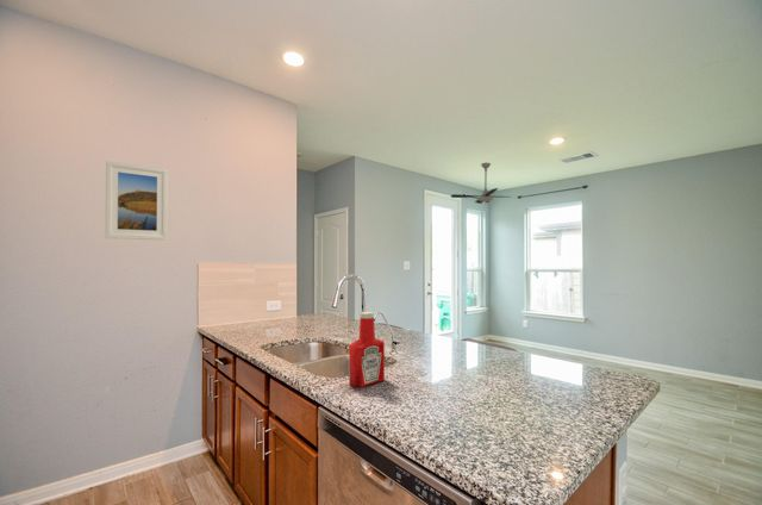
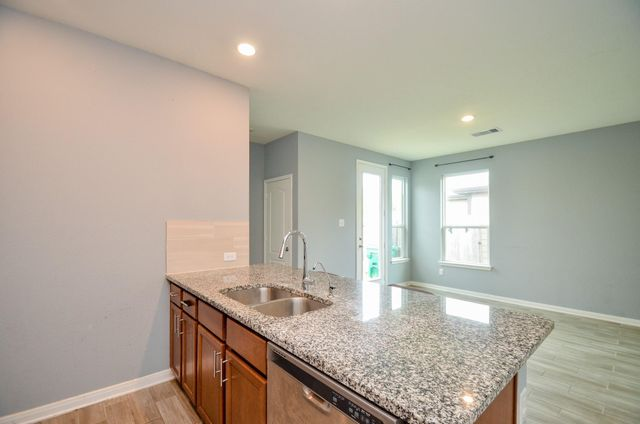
- ceiling fan [450,161,521,205]
- soap bottle [348,311,386,388]
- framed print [105,160,169,241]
